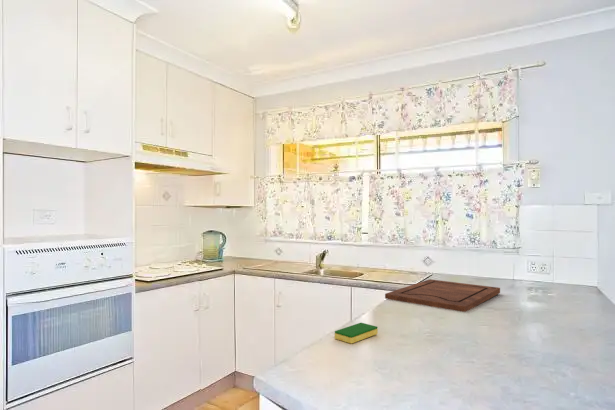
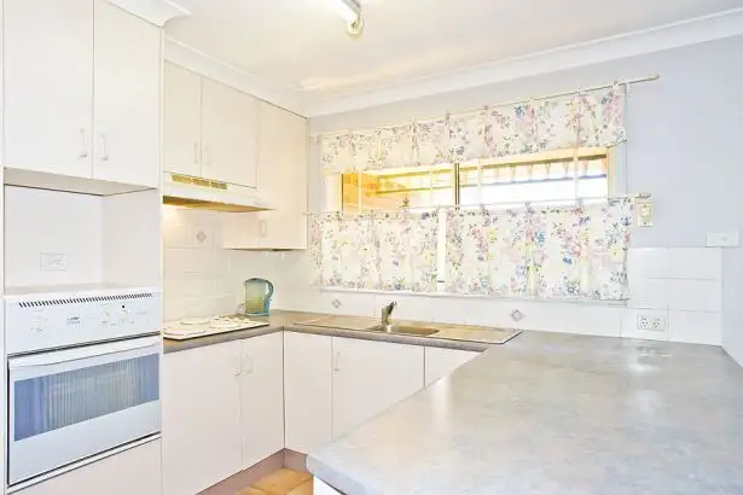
- cutting board [384,278,501,313]
- dish sponge [334,322,379,344]
